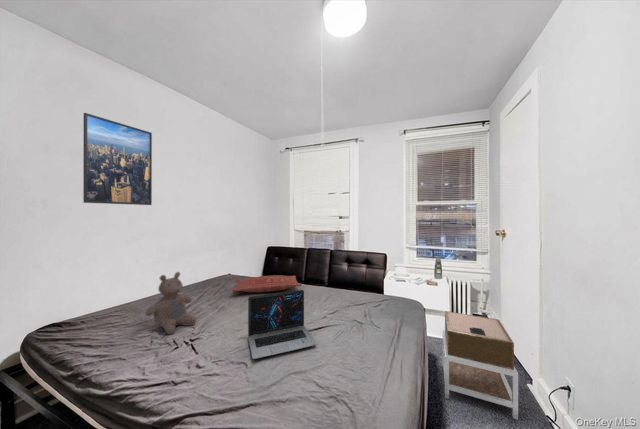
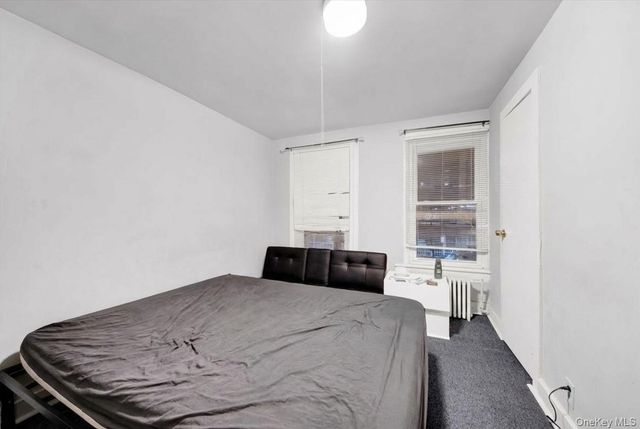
- pillow [231,274,303,293]
- nightstand [442,310,519,421]
- bear [144,271,197,335]
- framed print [82,112,153,206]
- laptop [247,289,317,360]
